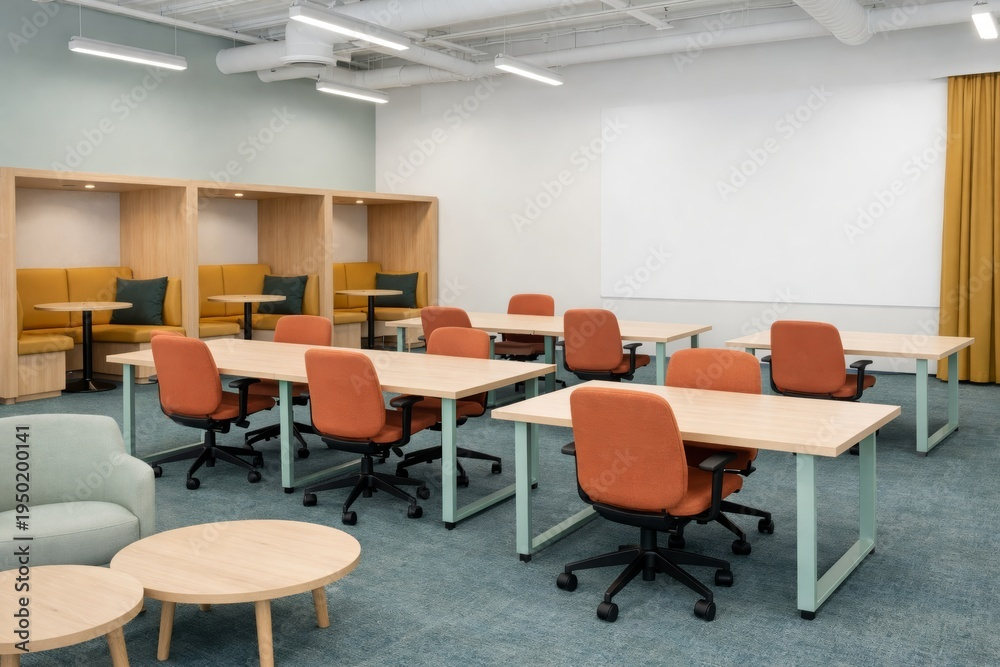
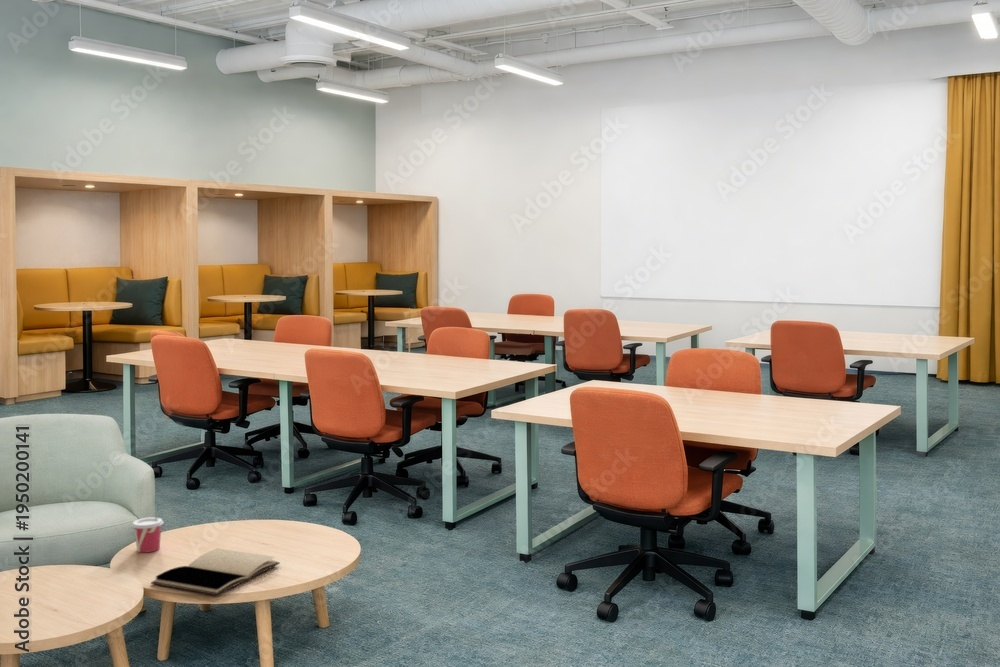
+ book [150,547,281,596]
+ cup [131,516,164,553]
